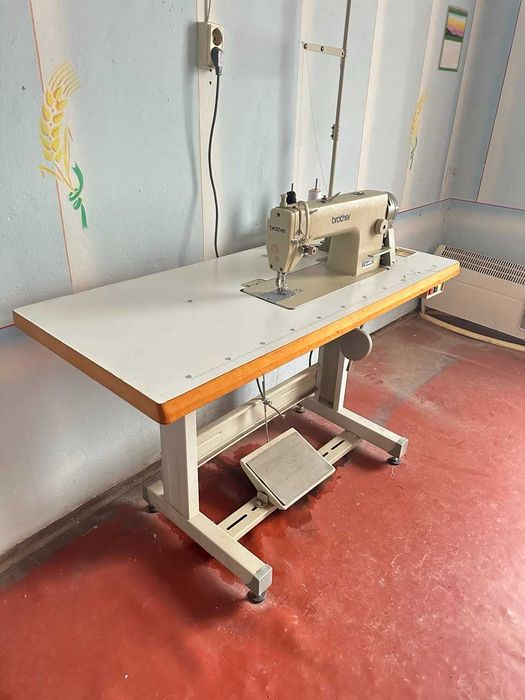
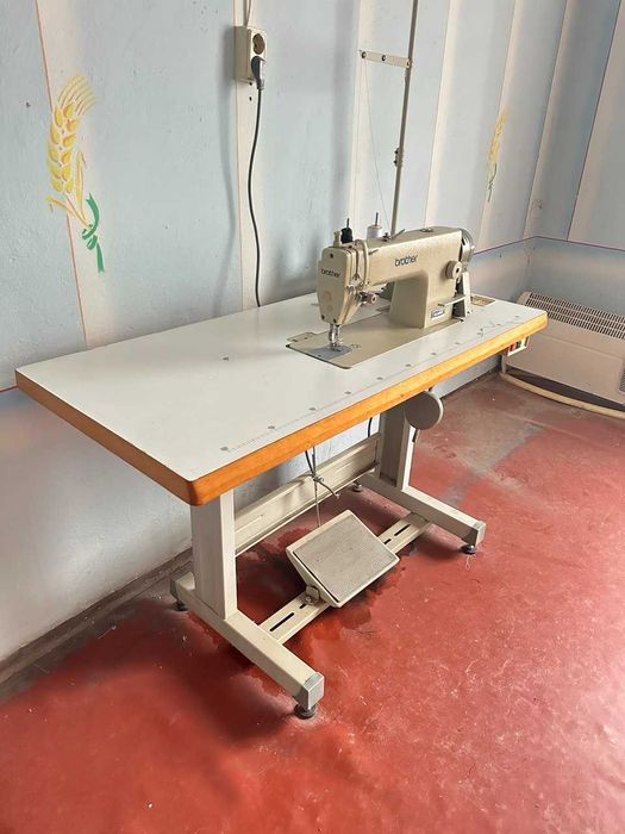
- calendar [436,4,469,73]
